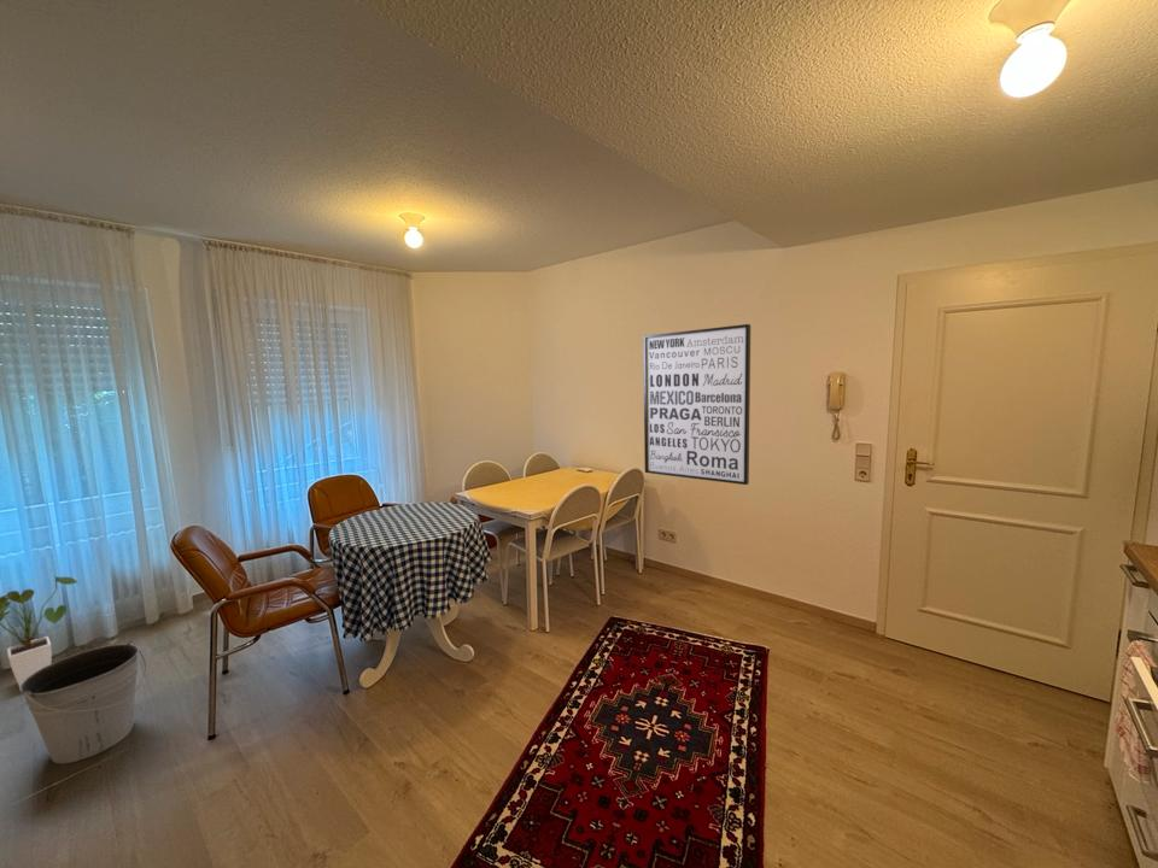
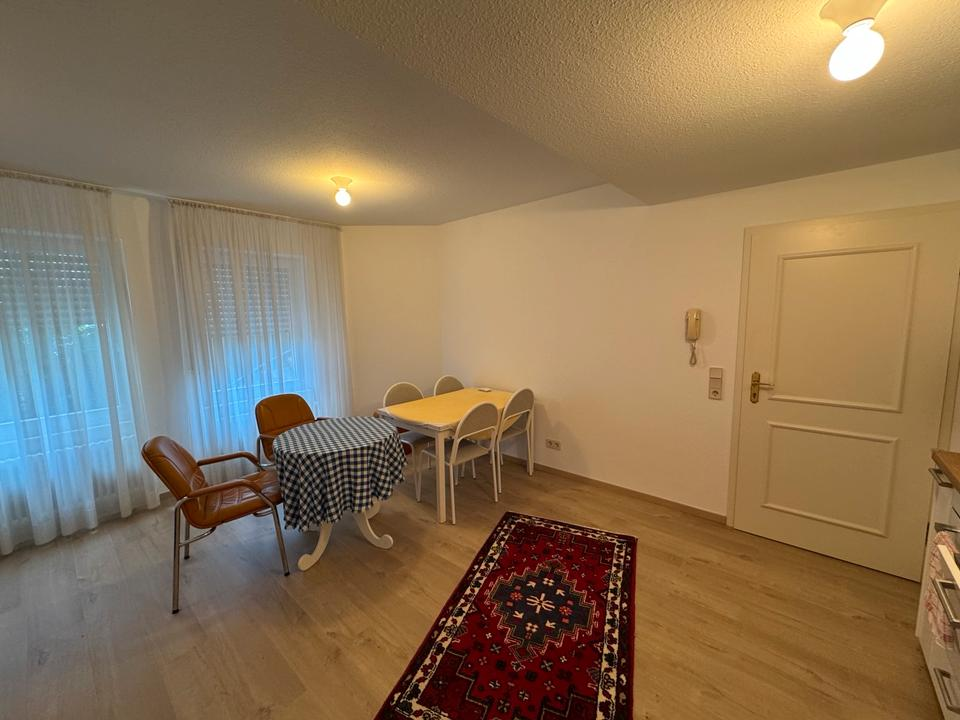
- wall art [642,323,751,486]
- house plant [0,575,78,688]
- bucket [18,639,147,766]
